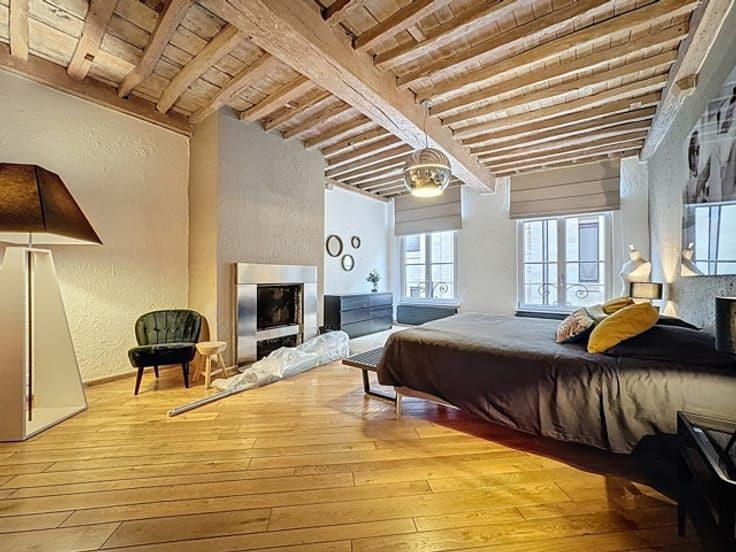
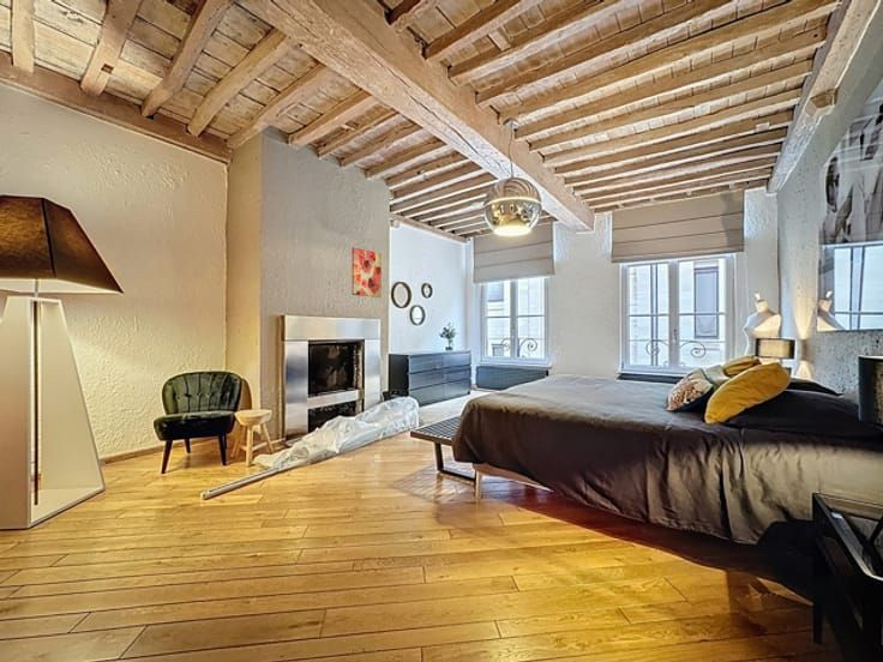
+ wall art [350,246,383,299]
